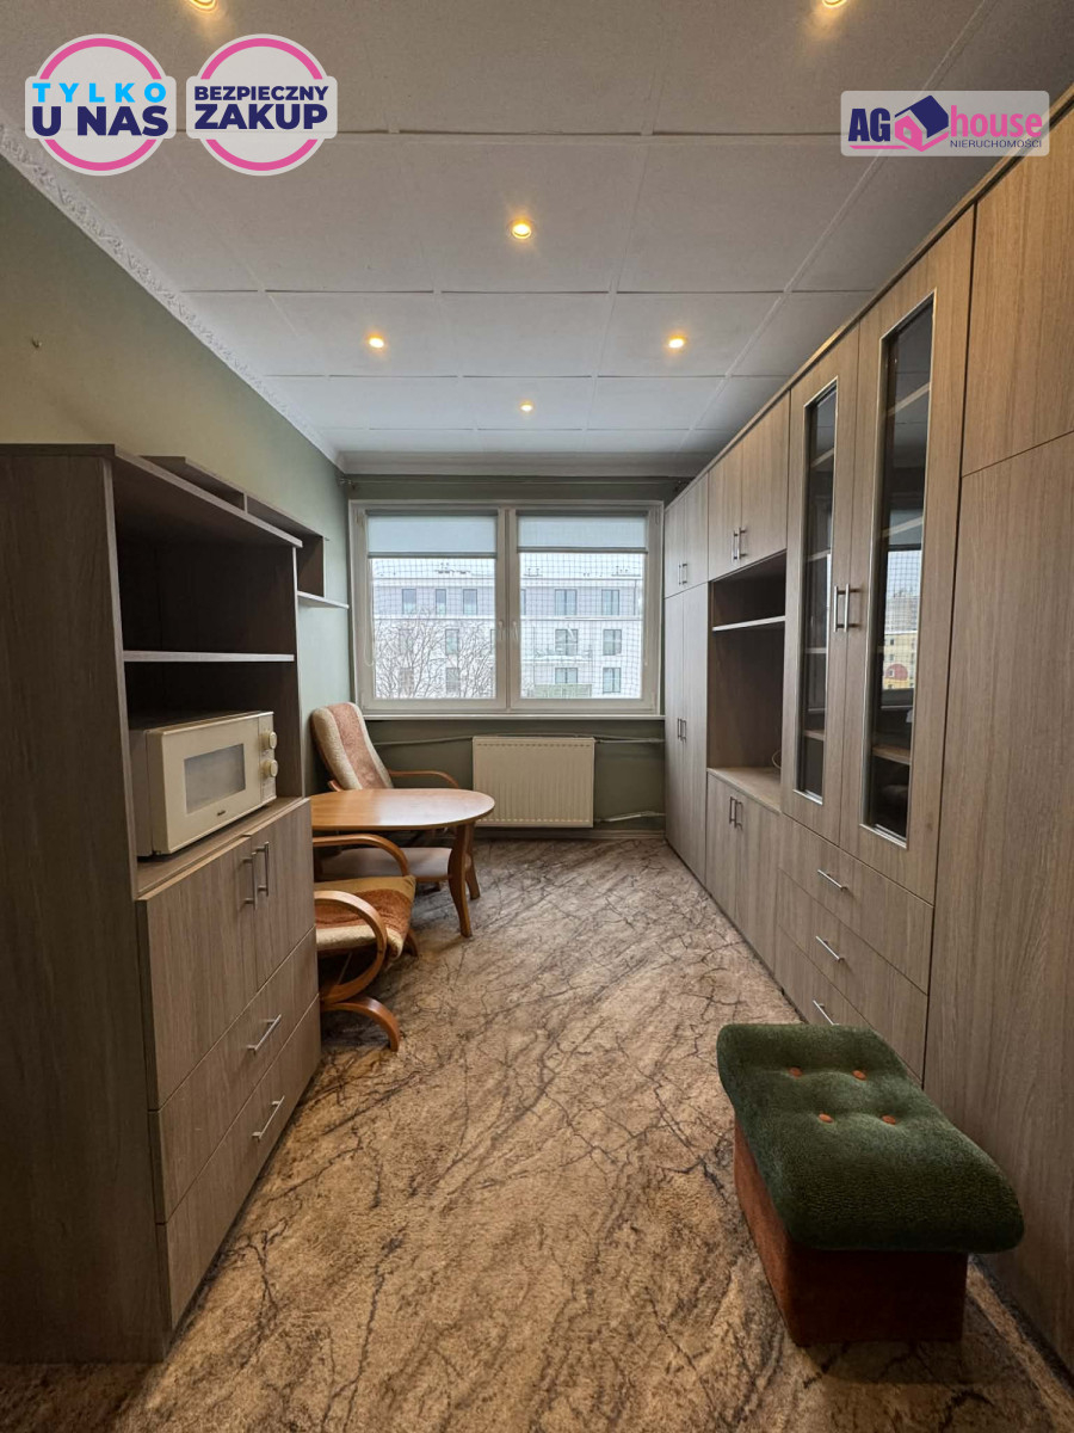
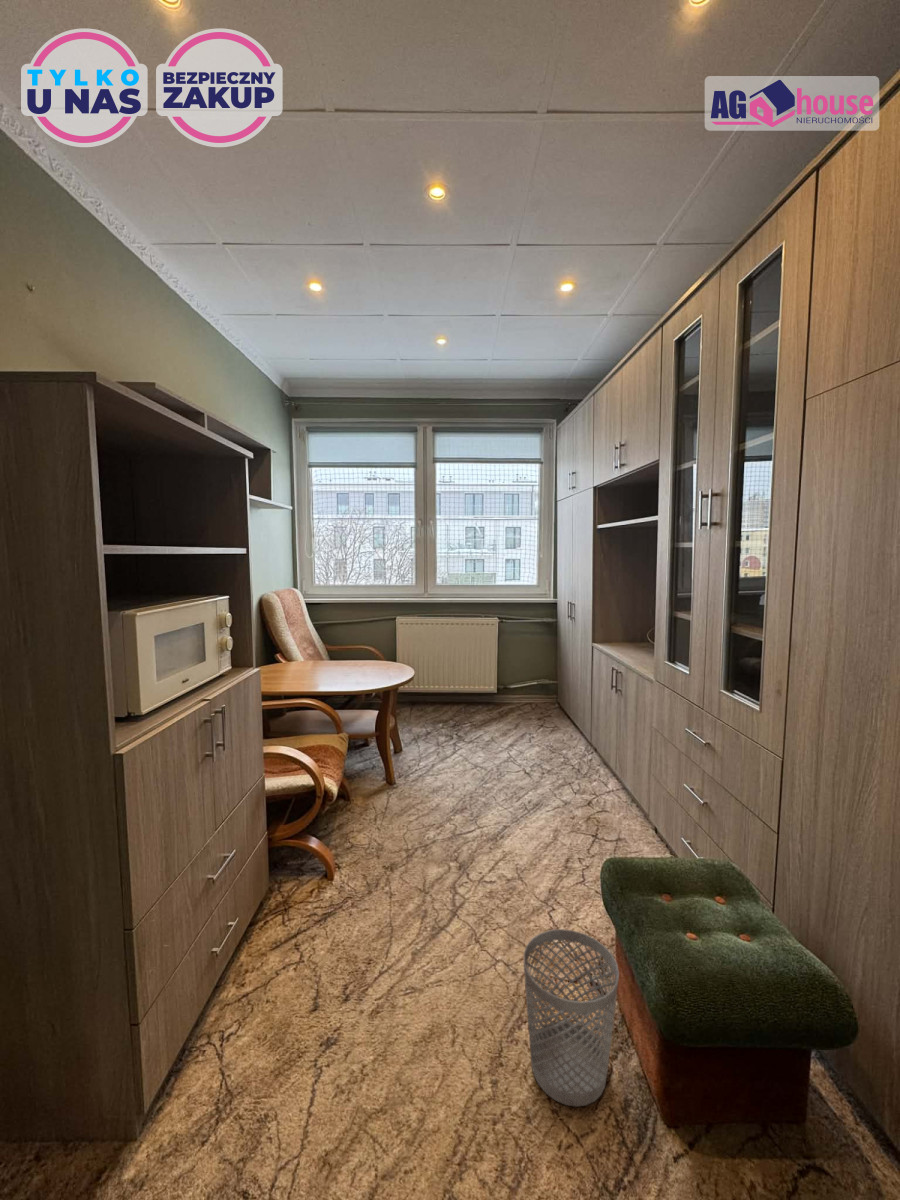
+ wastebasket [523,928,620,1108]
